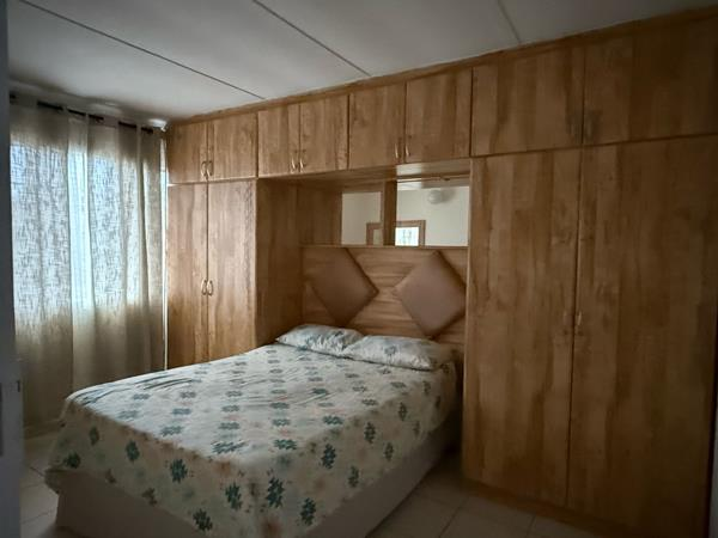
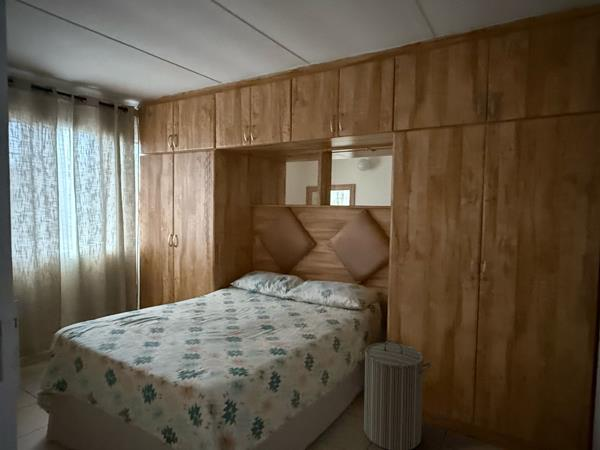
+ laundry hamper [359,339,432,450]
